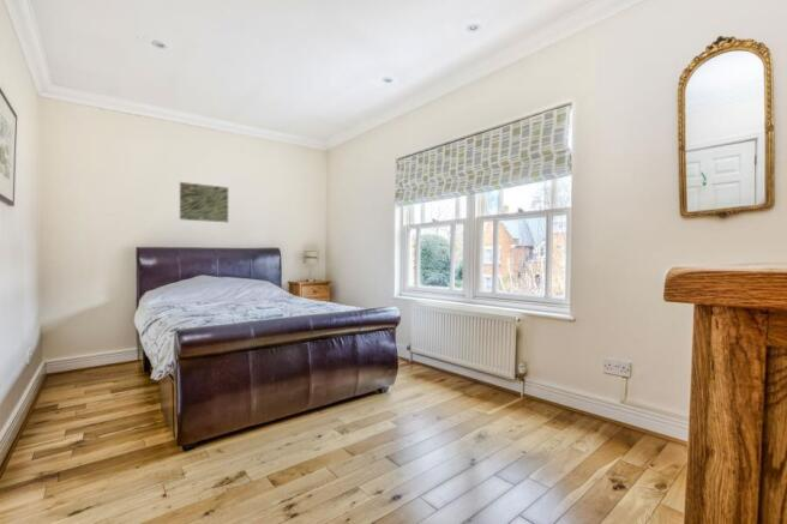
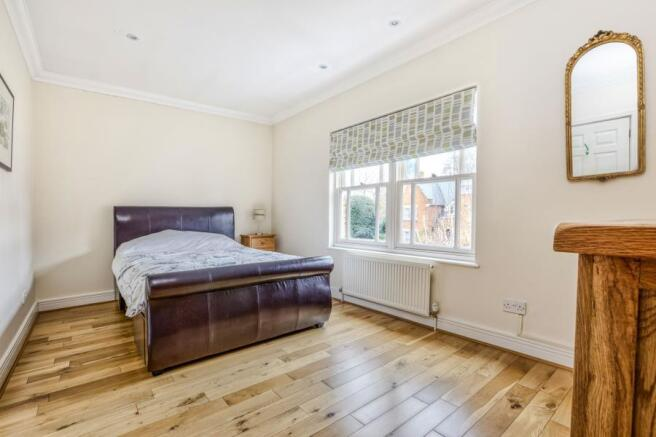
- wall art [179,181,229,223]
